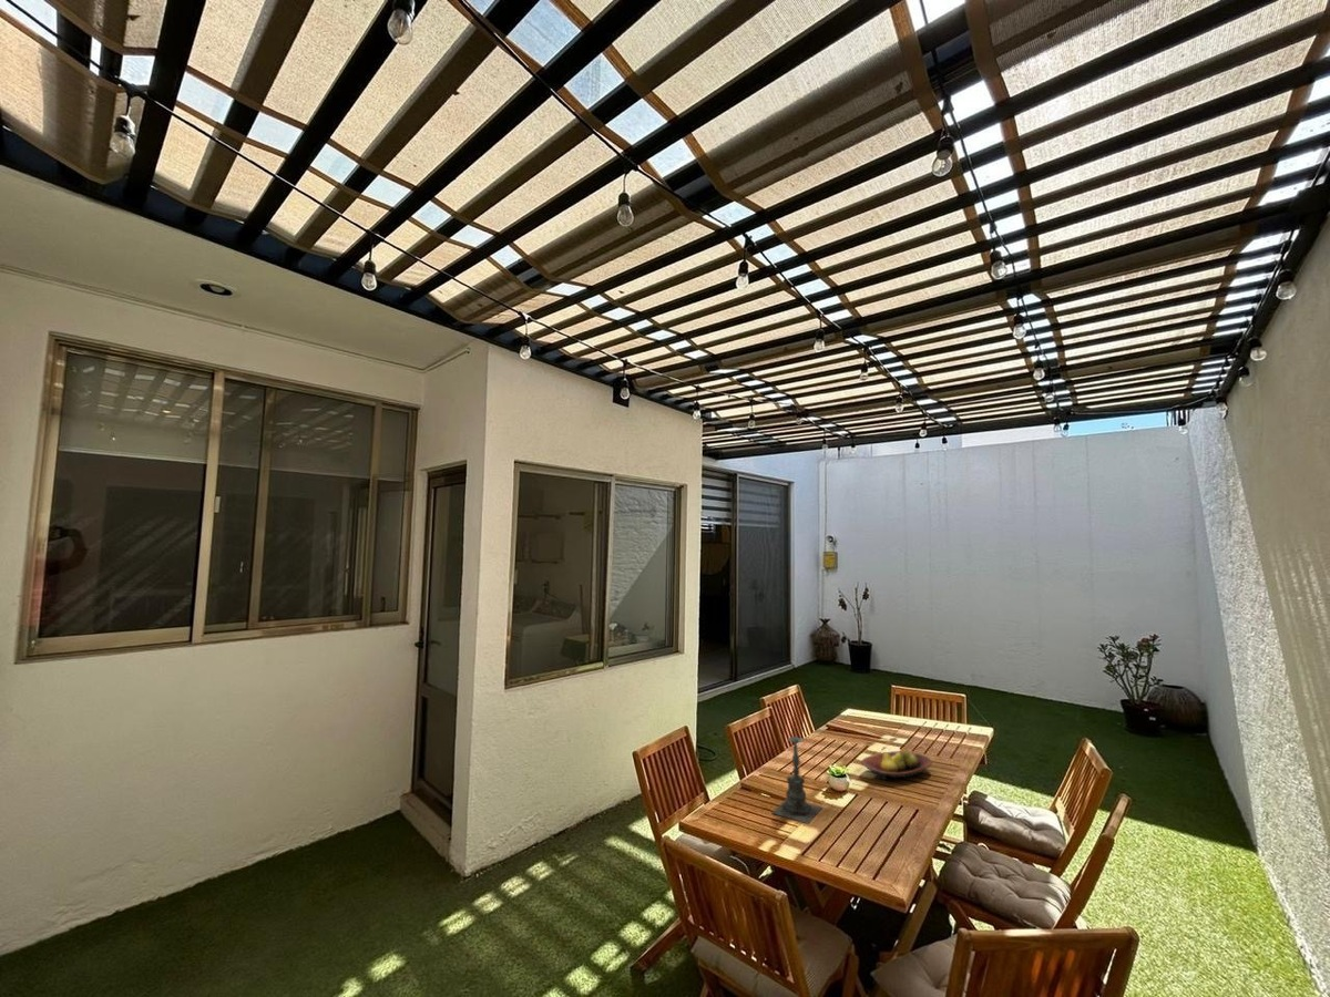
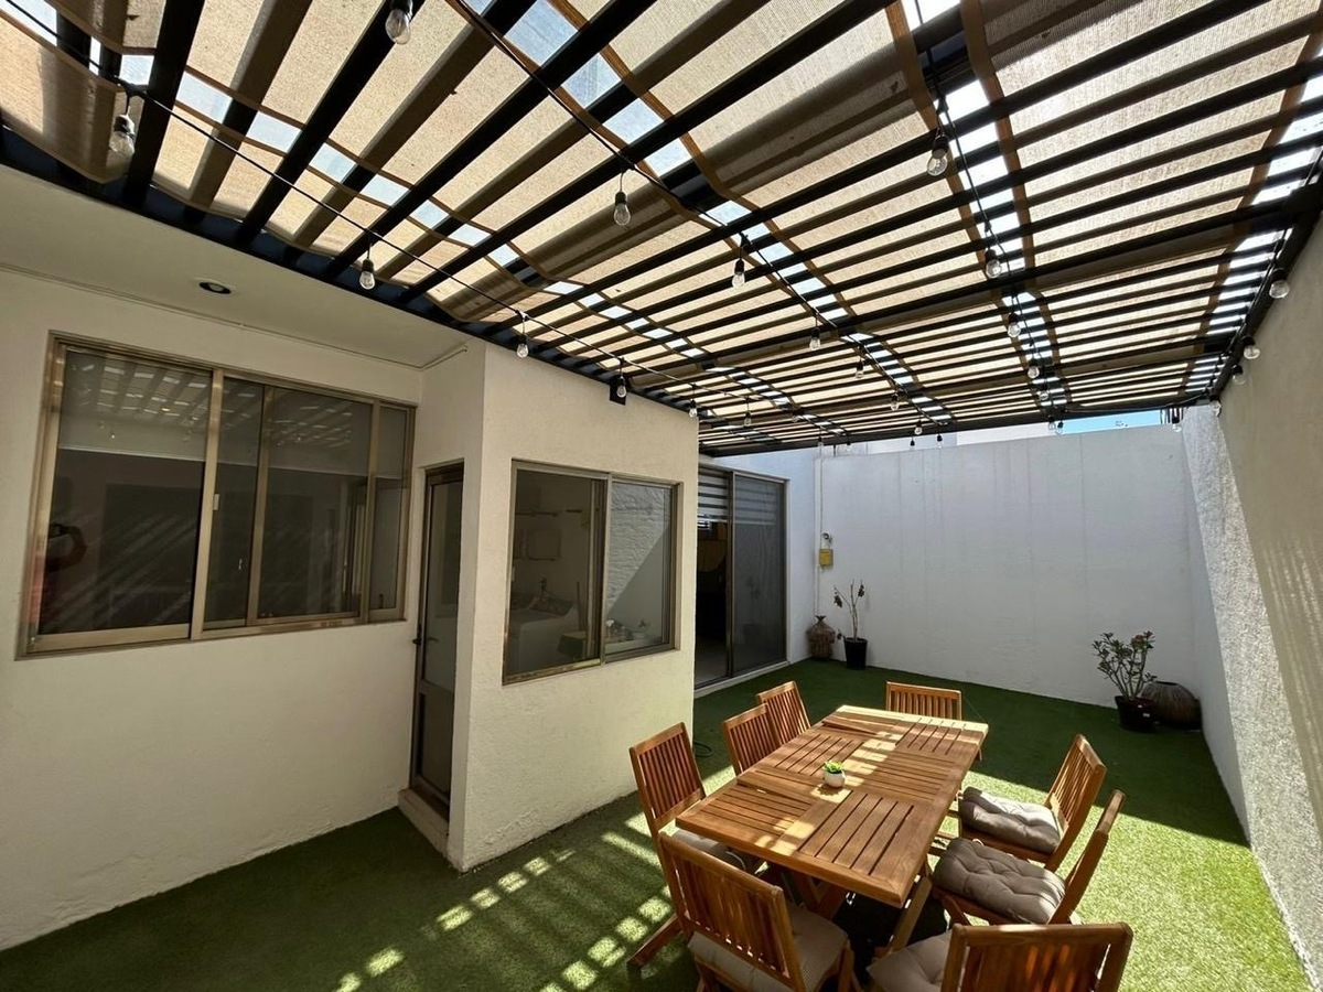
- candle holder [771,727,823,825]
- fruit bowl [860,748,933,781]
